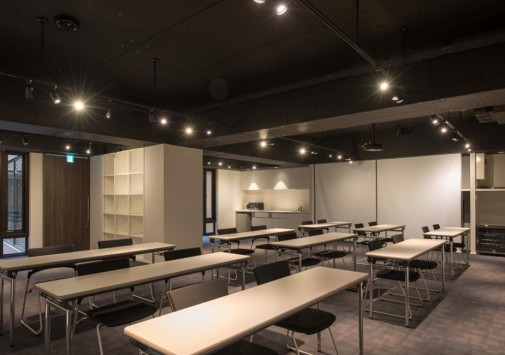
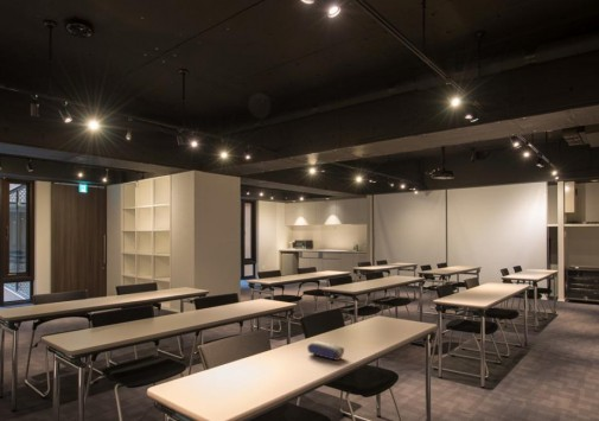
+ pencil case [306,339,345,362]
